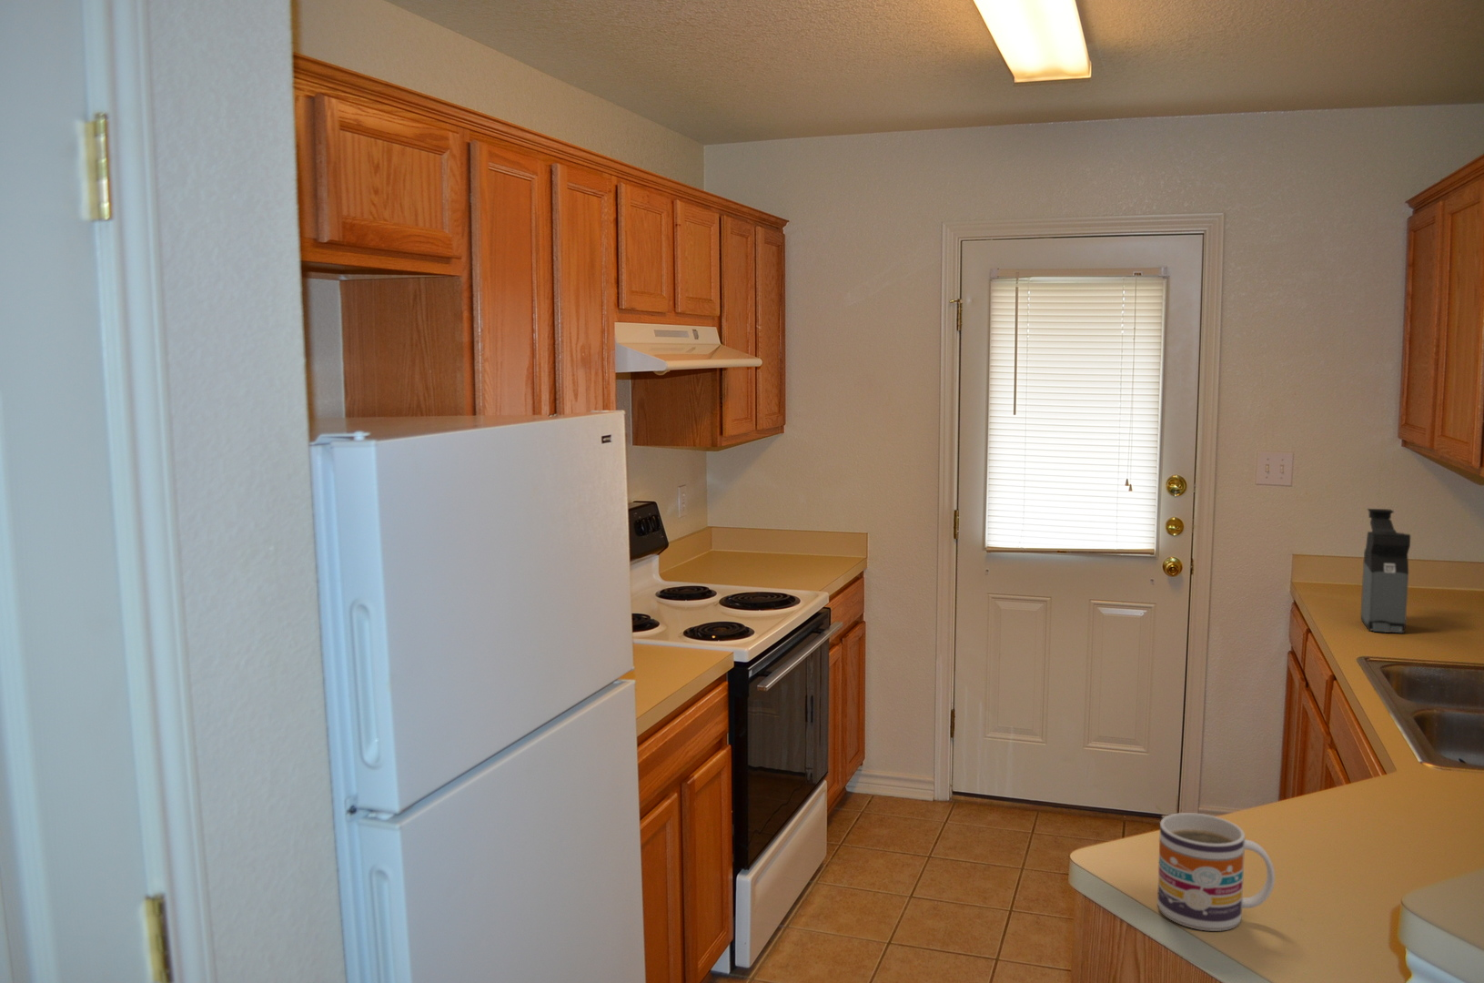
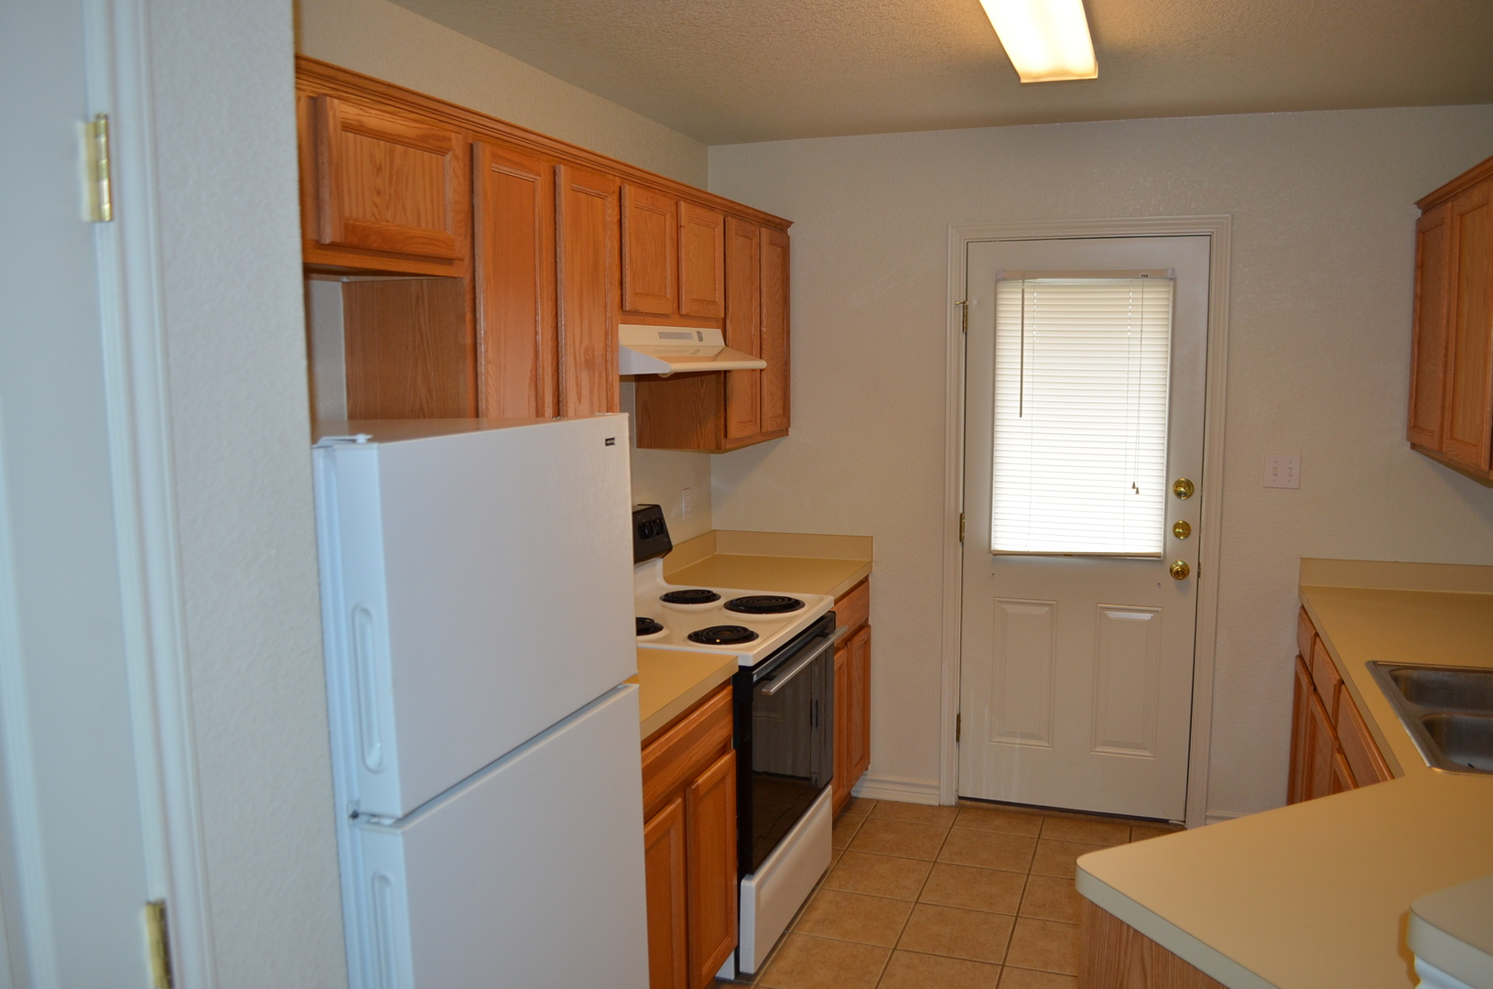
- coffee maker [1360,508,1412,634]
- mug [1156,812,1276,933]
